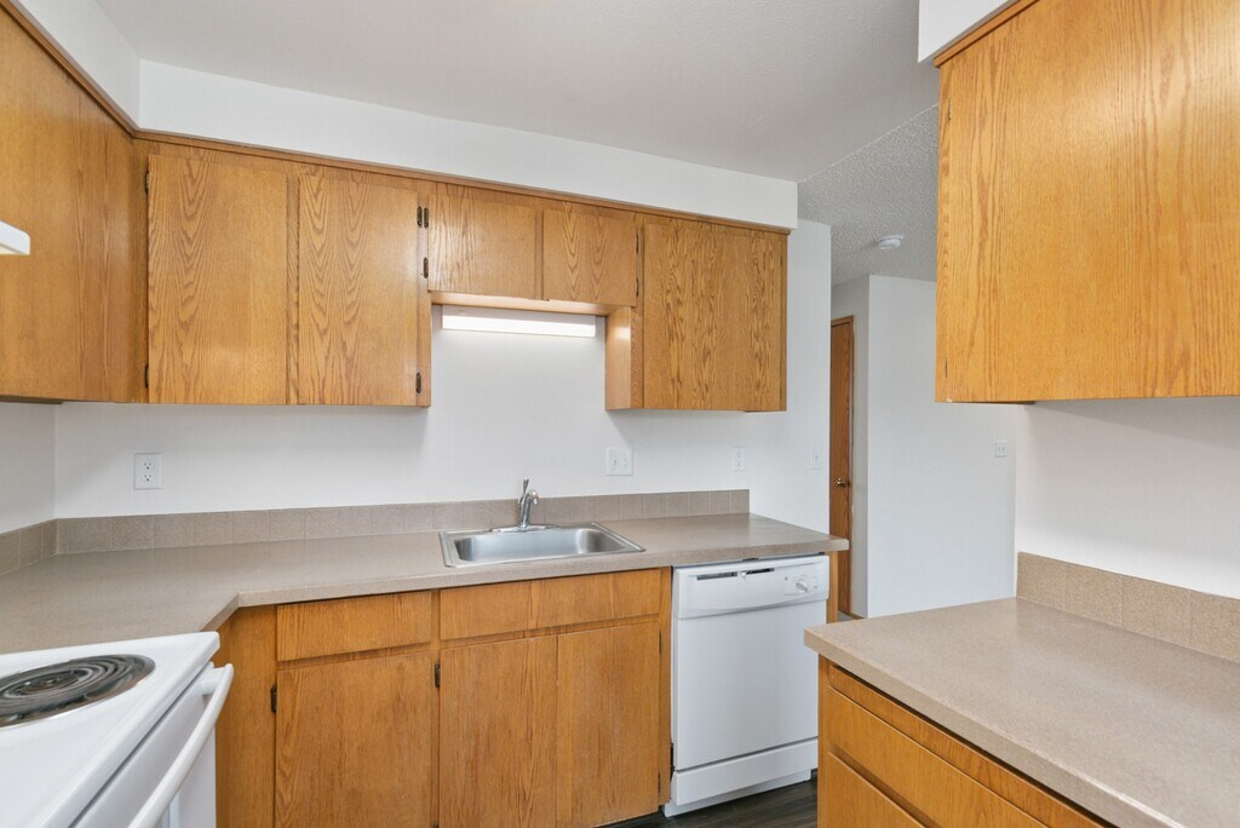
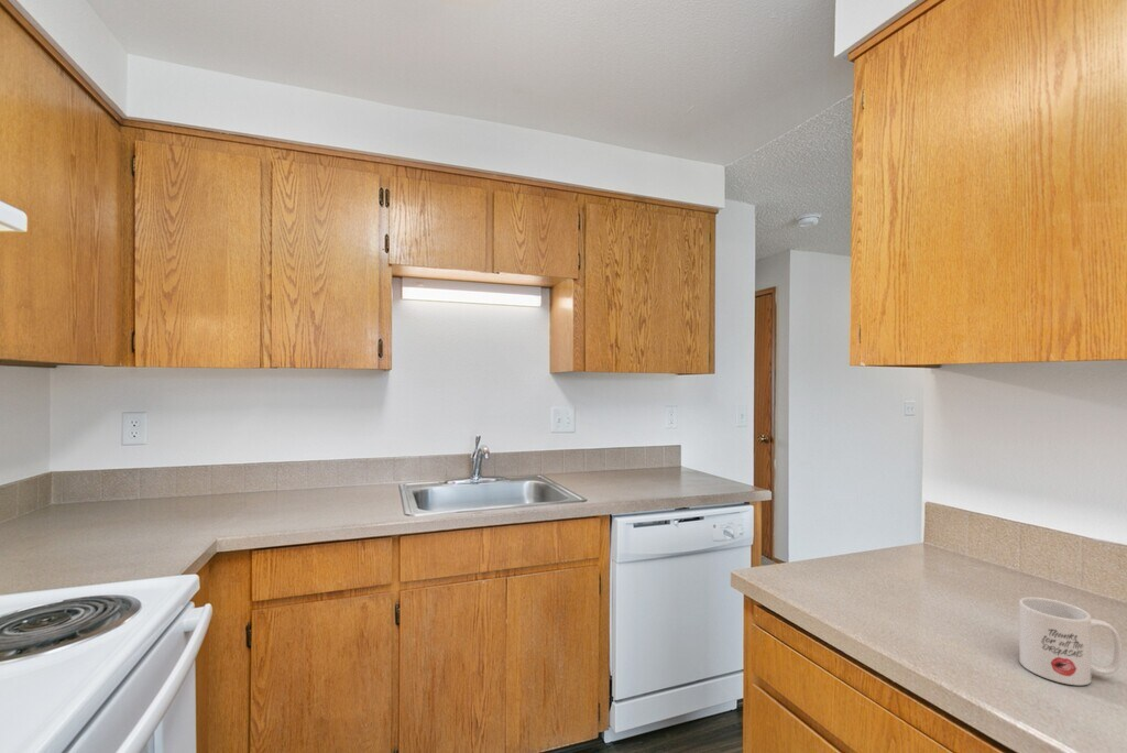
+ mug [1018,596,1123,687]
